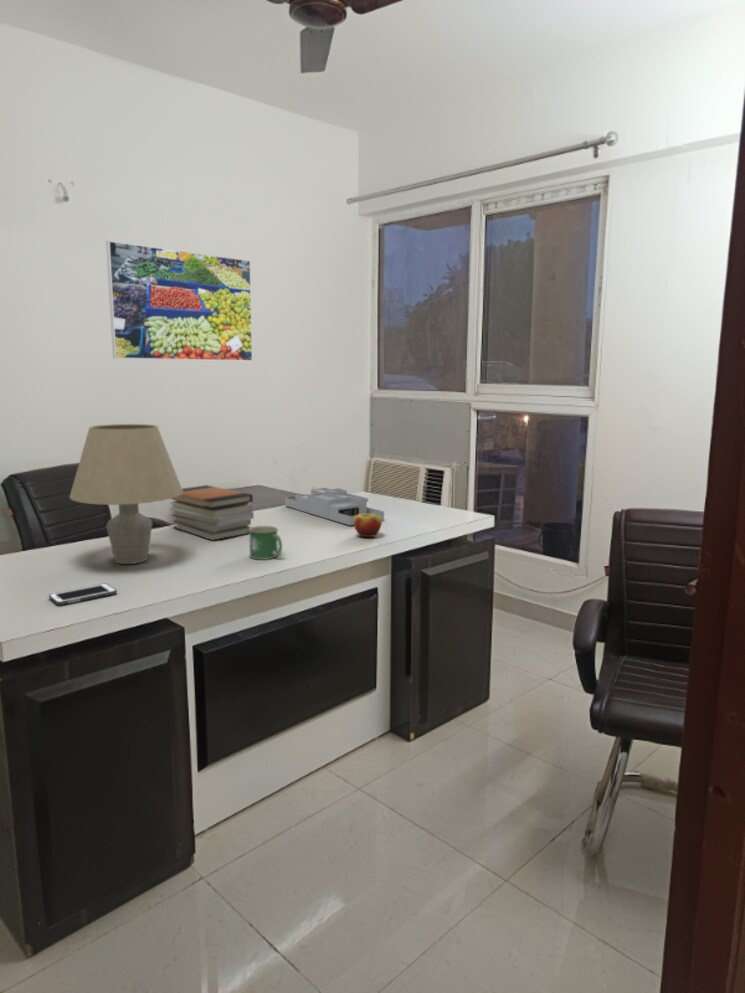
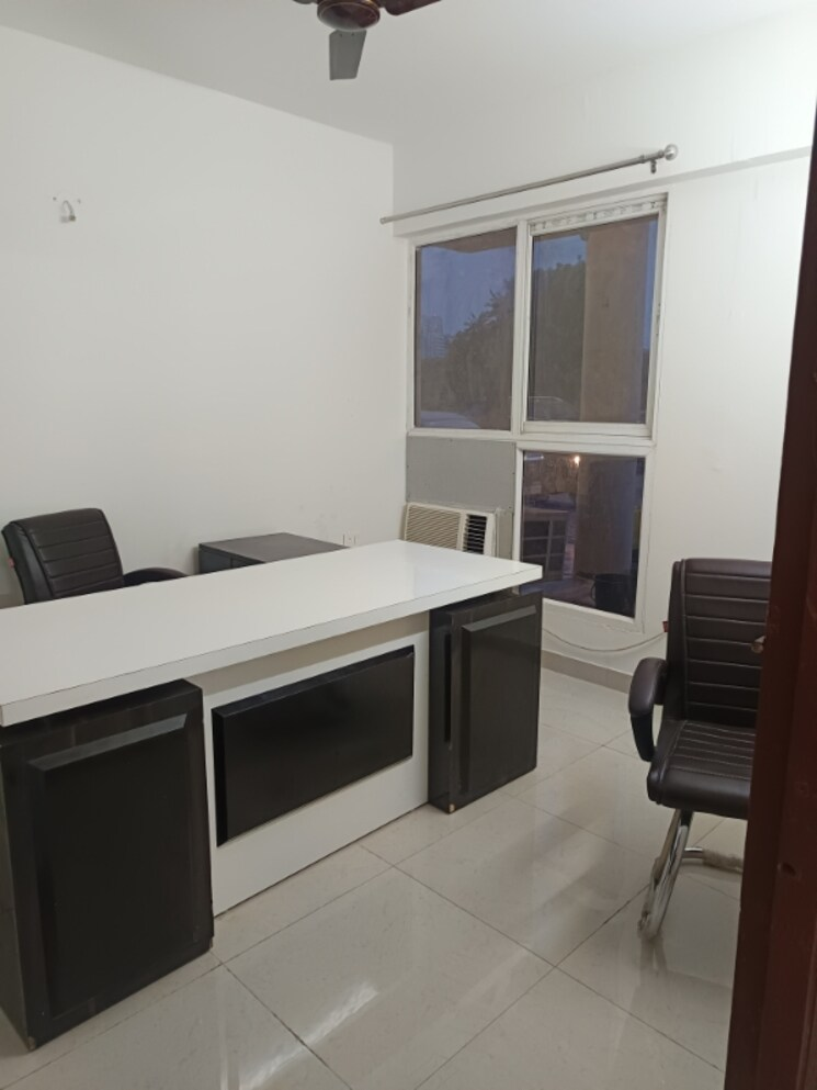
- cell phone [48,582,118,606]
- table lamp [68,423,183,565]
- apple [353,513,383,538]
- mug [248,525,283,561]
- desk organizer [284,487,385,526]
- book stack [169,484,255,542]
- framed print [105,240,253,362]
